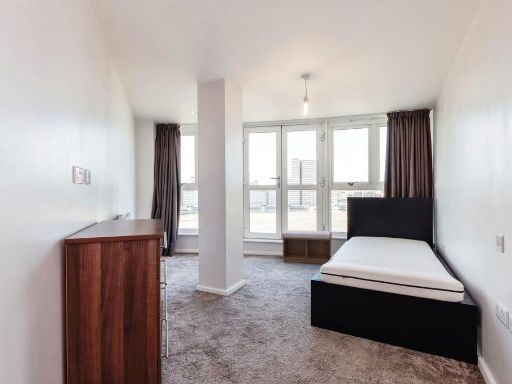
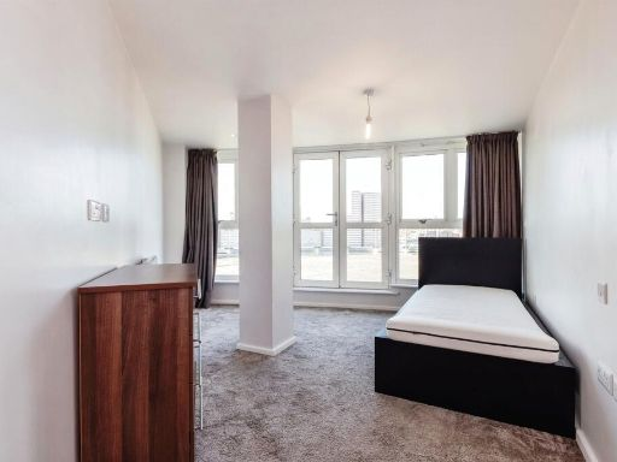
- bench [281,229,333,265]
